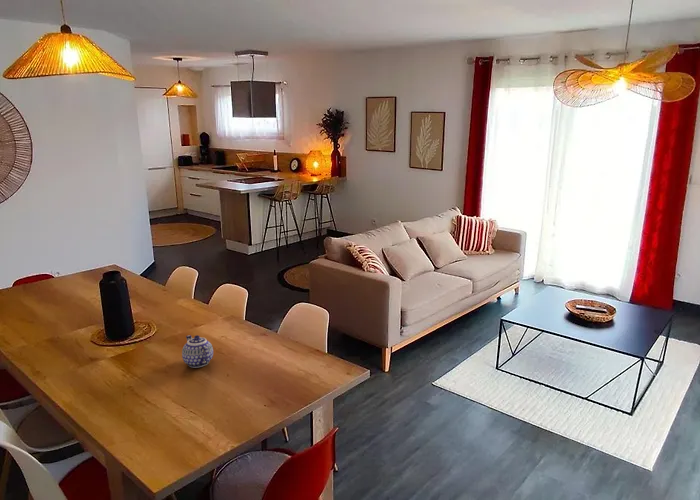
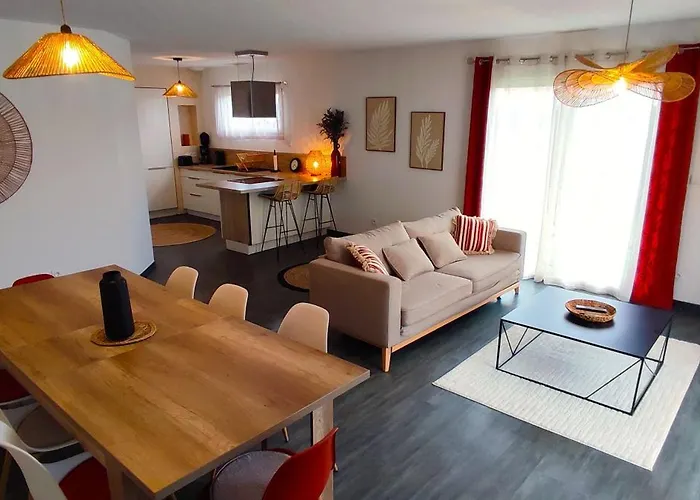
- teapot [181,334,214,369]
